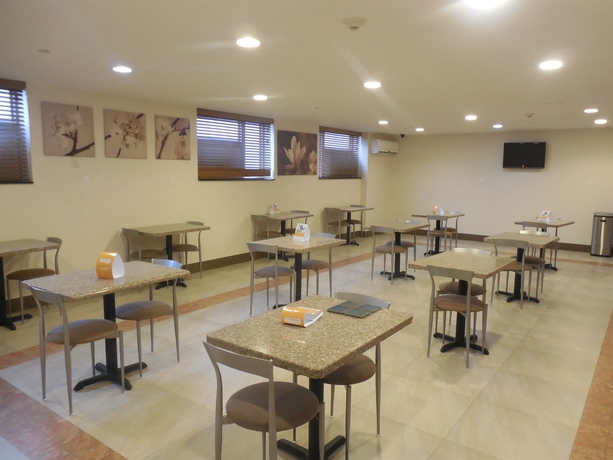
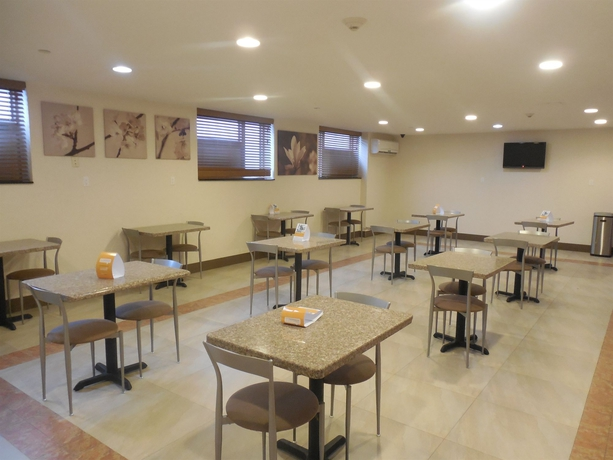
- drink coaster [326,299,383,319]
